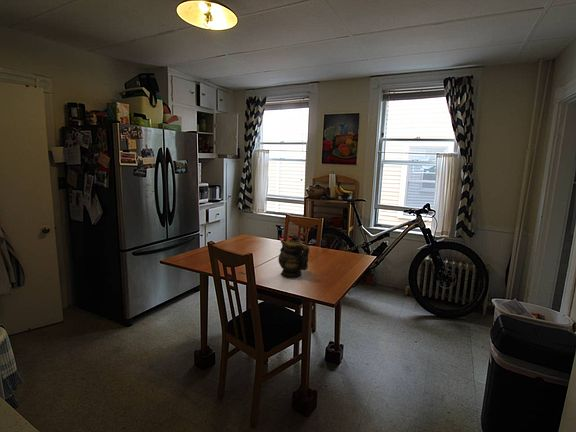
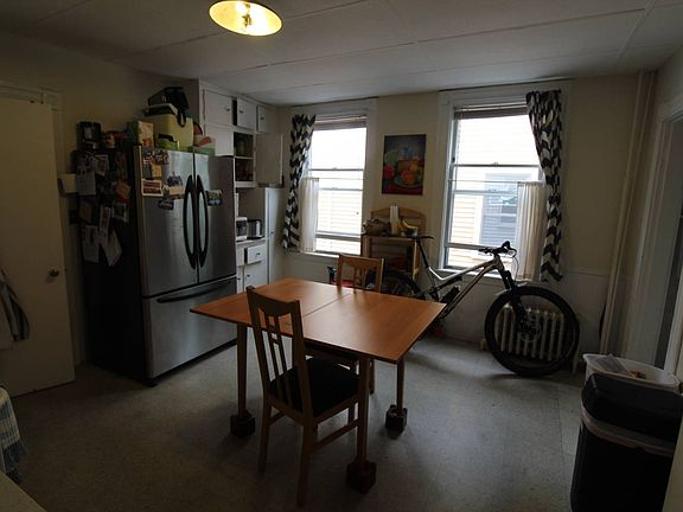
- teapot [277,233,310,279]
